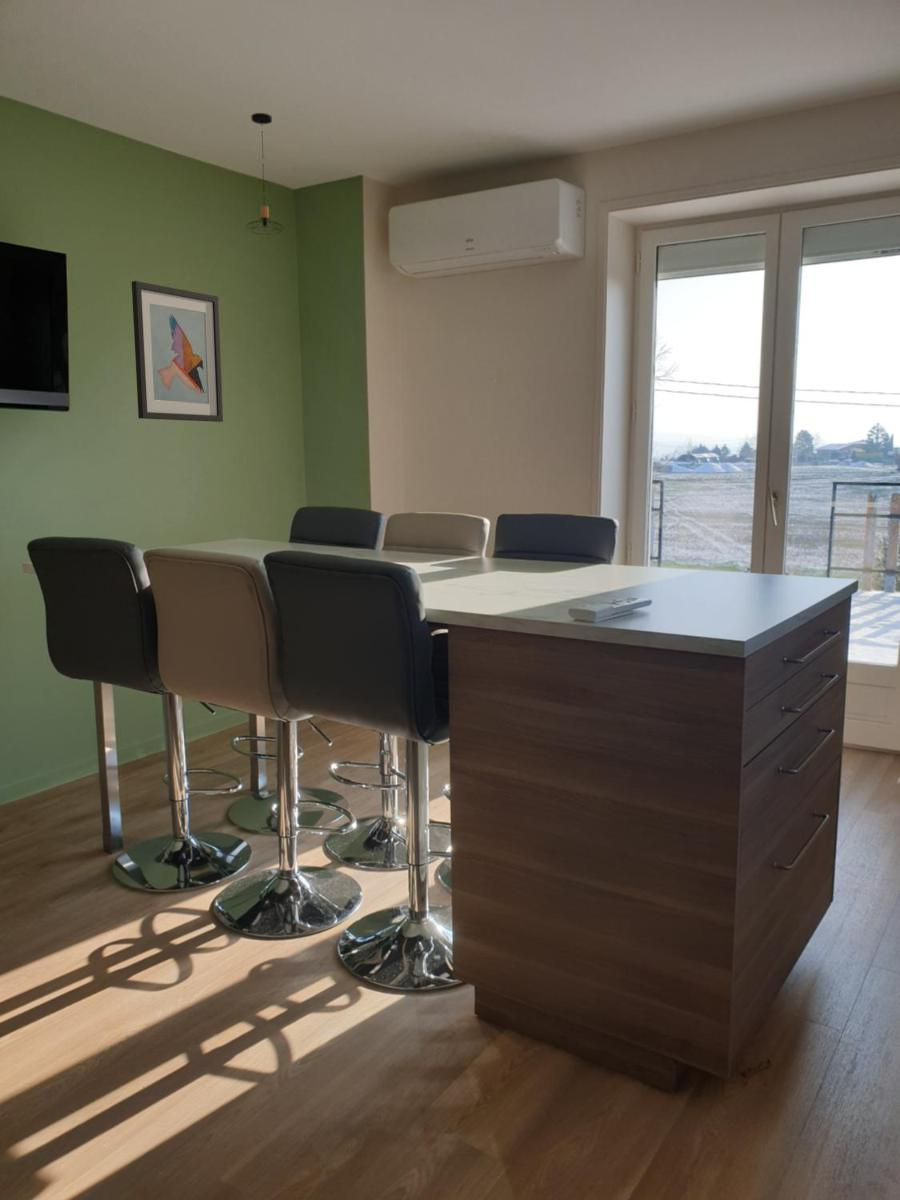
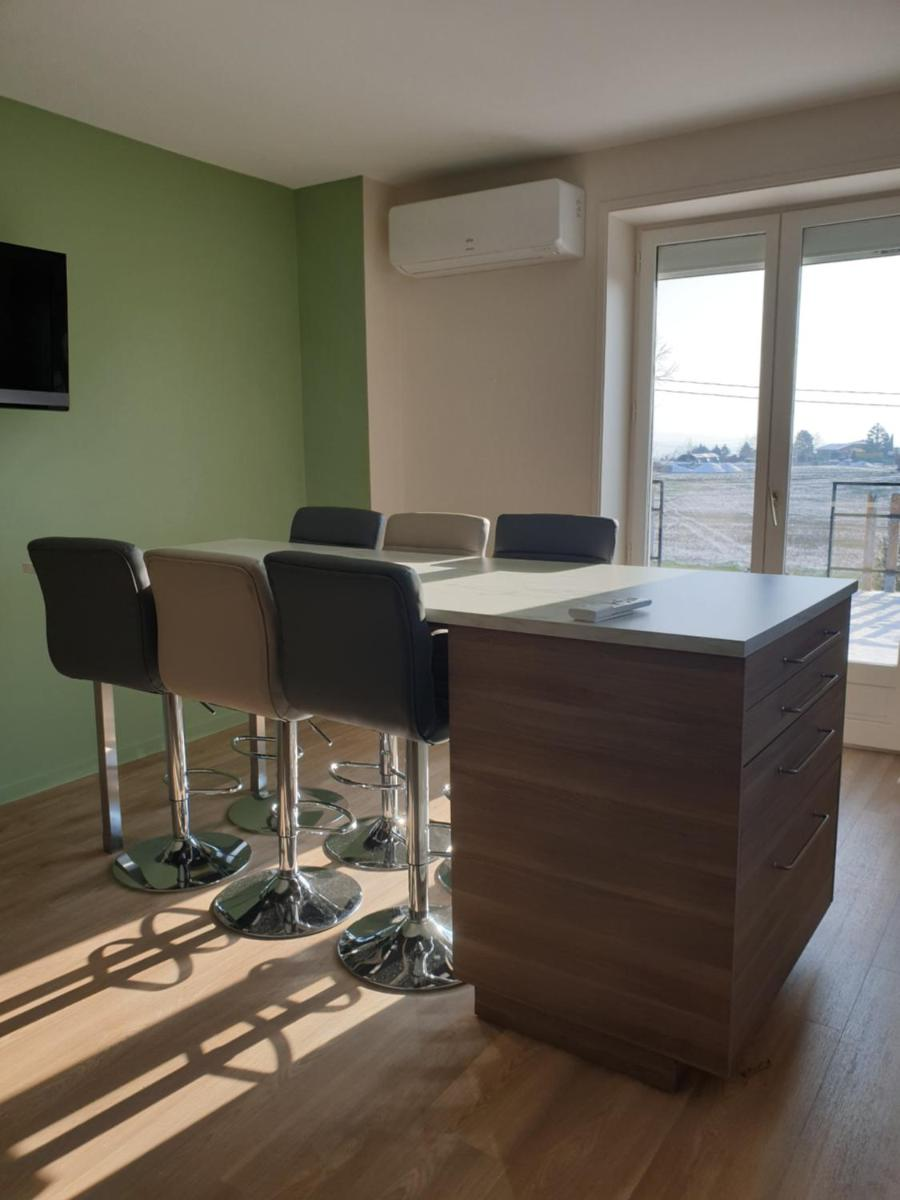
- pendant light [245,112,285,237]
- wall art [131,280,224,423]
